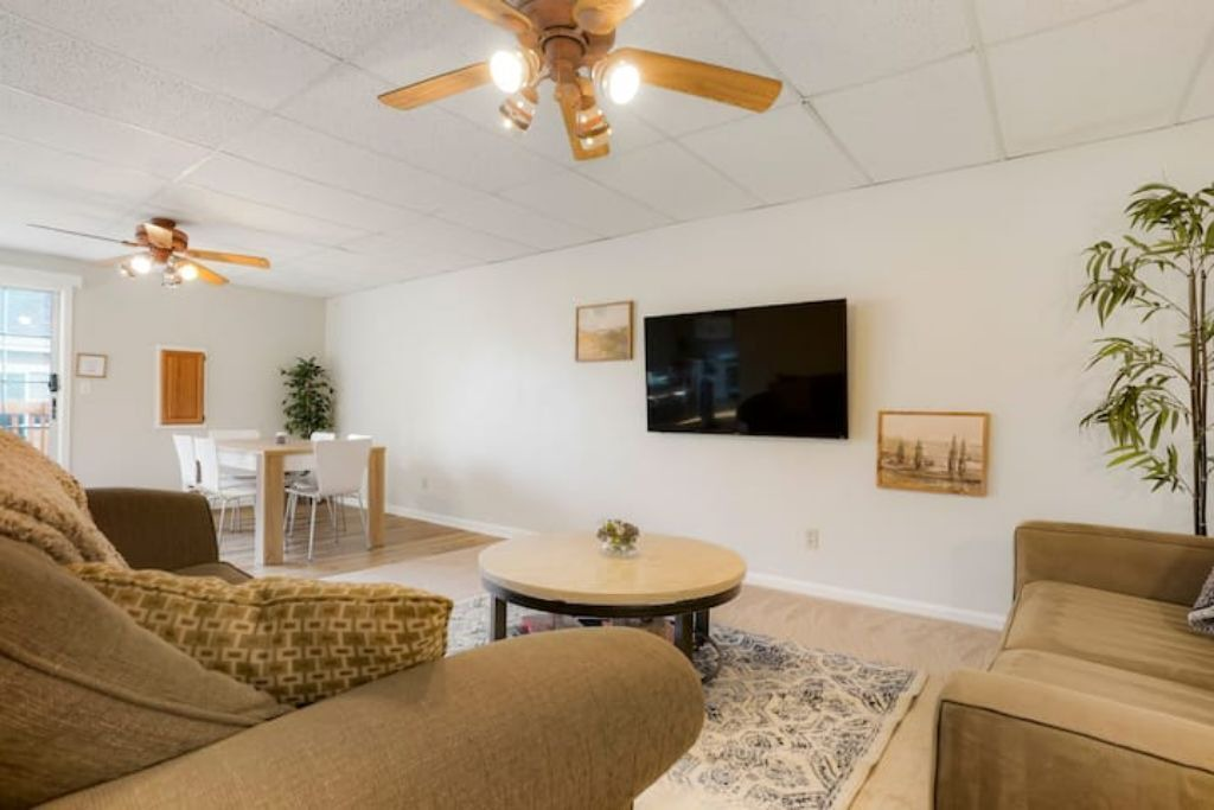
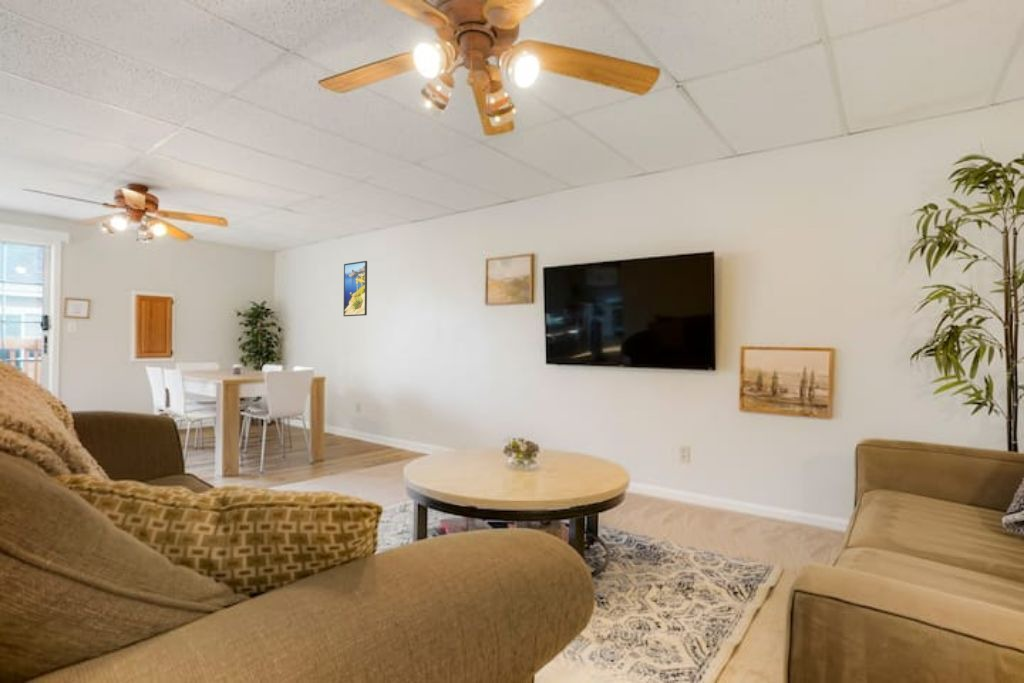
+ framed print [343,260,368,317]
